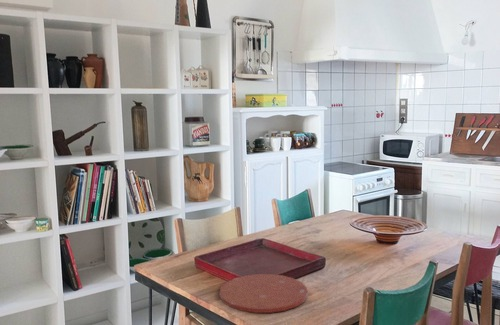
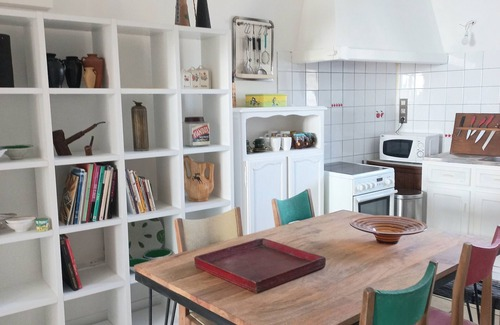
- plate [218,273,309,314]
